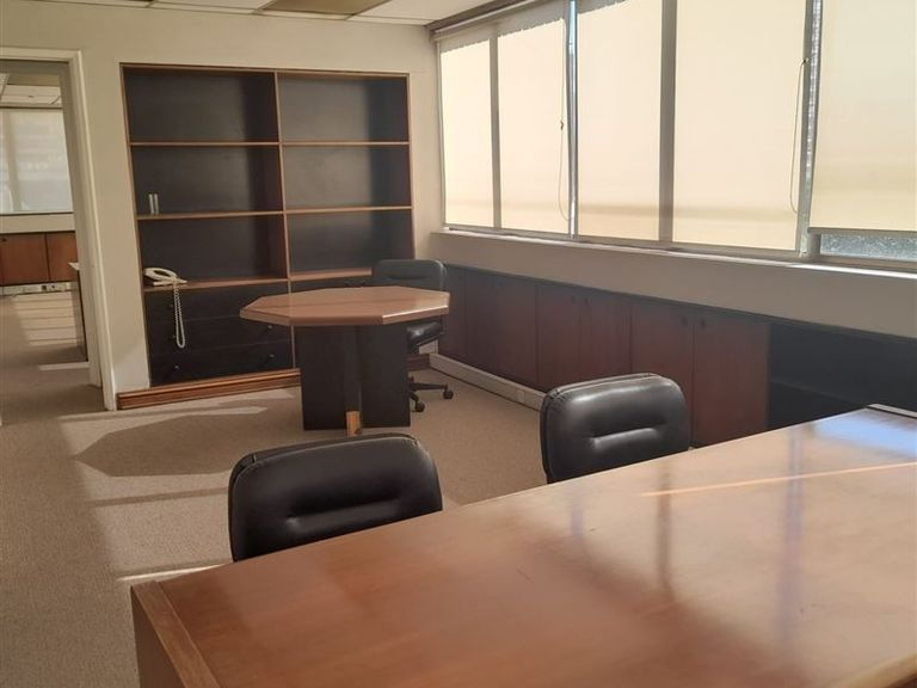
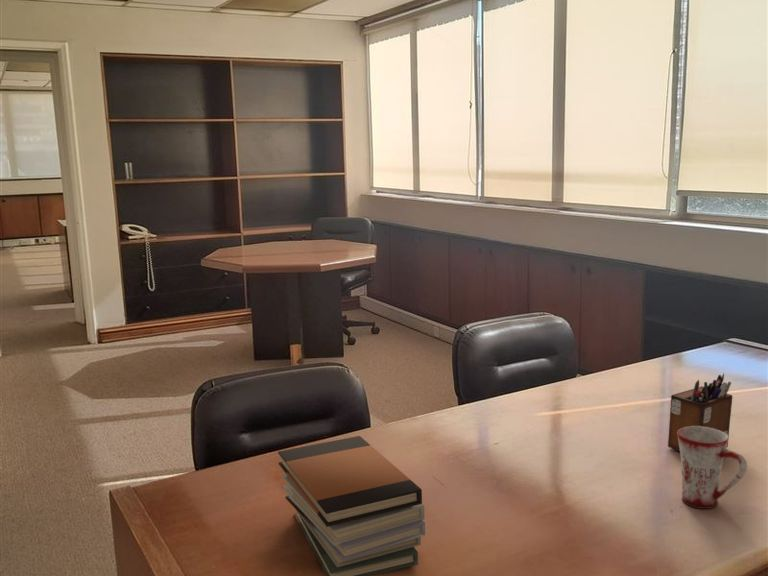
+ mug [677,426,748,510]
+ book stack [277,435,426,576]
+ desk organizer [667,373,733,452]
